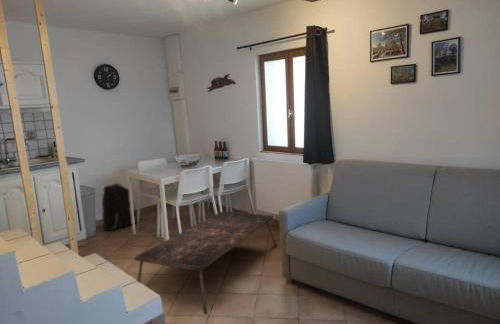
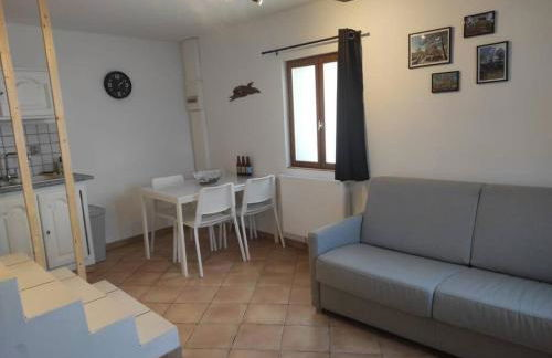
- coffee table [134,211,278,315]
- backpack [101,183,138,231]
